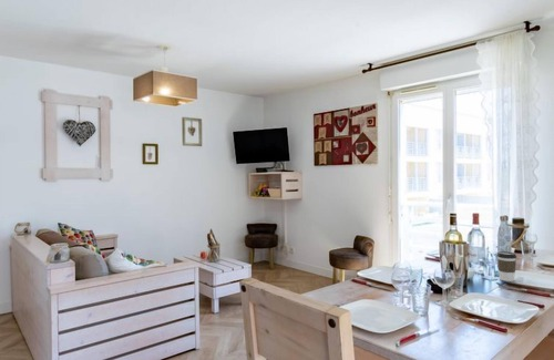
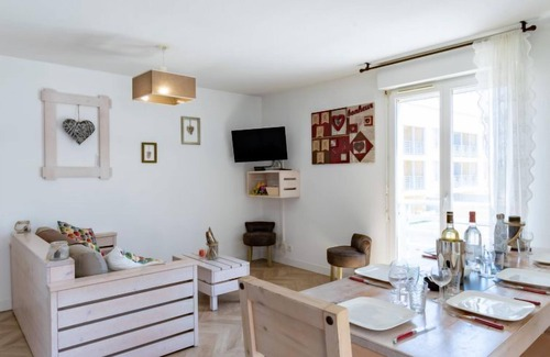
- coffee cup [496,250,517,282]
